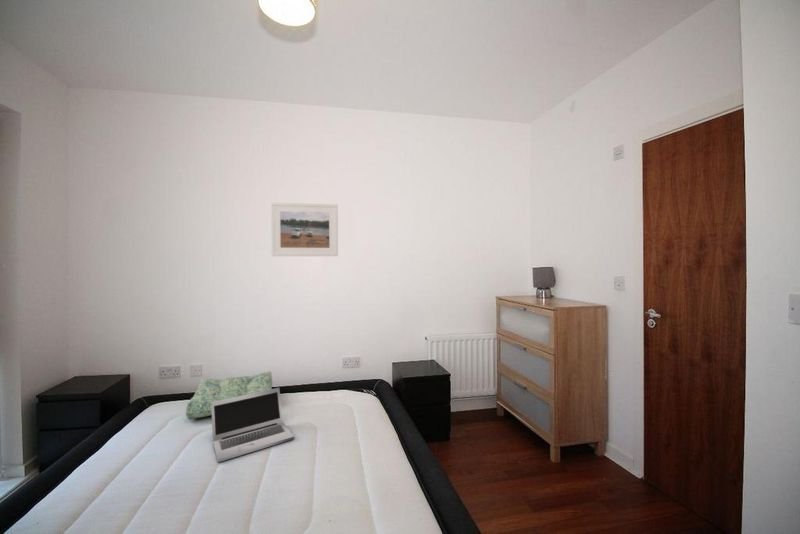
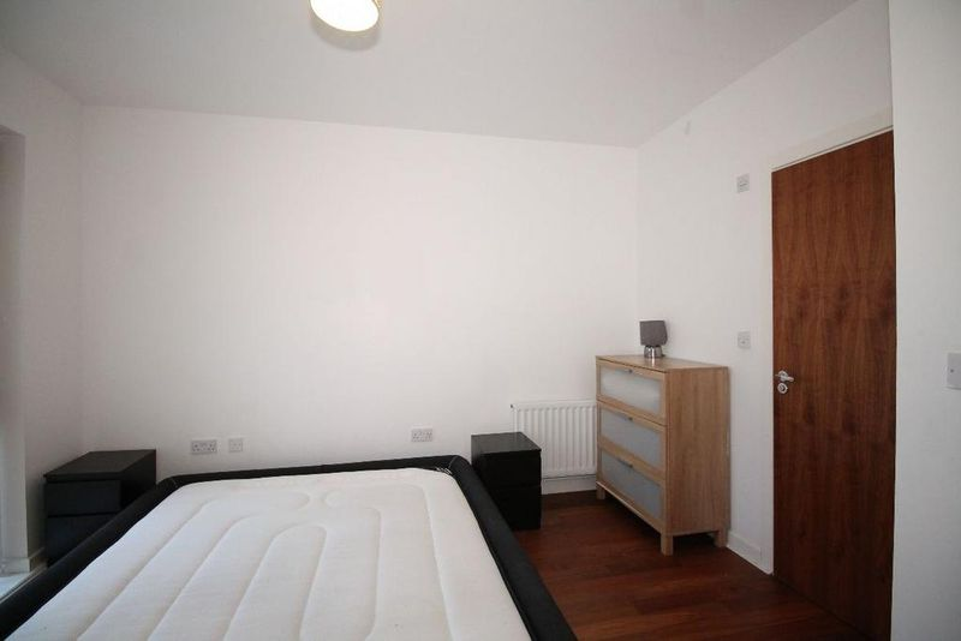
- laptop [211,387,295,463]
- seat cushion [185,370,273,421]
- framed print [270,202,339,257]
